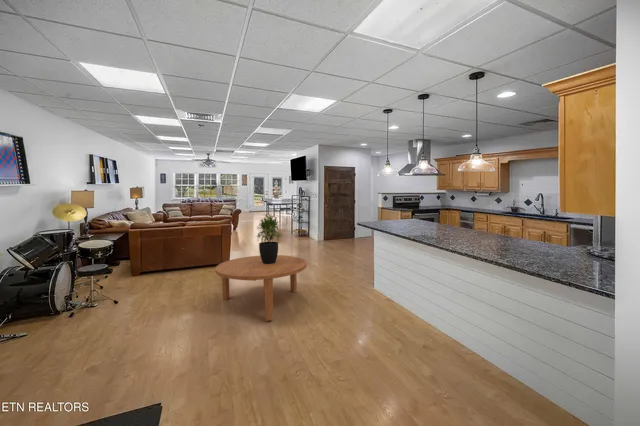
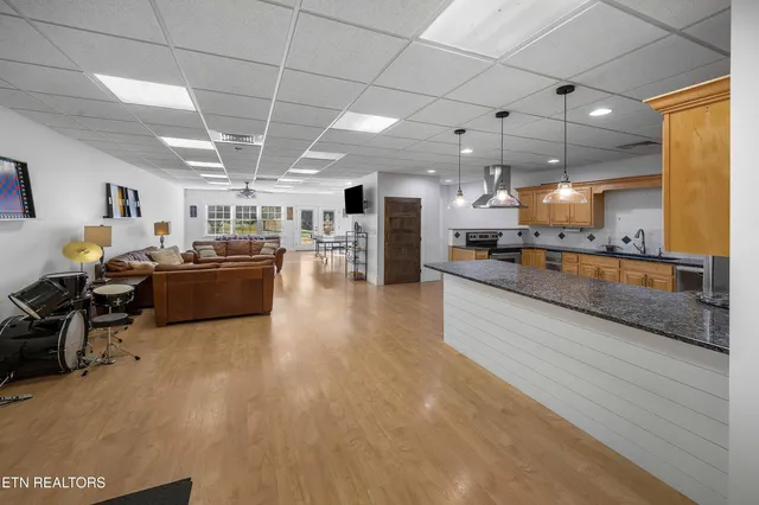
- potted plant [256,215,284,264]
- coffee table [214,254,308,322]
